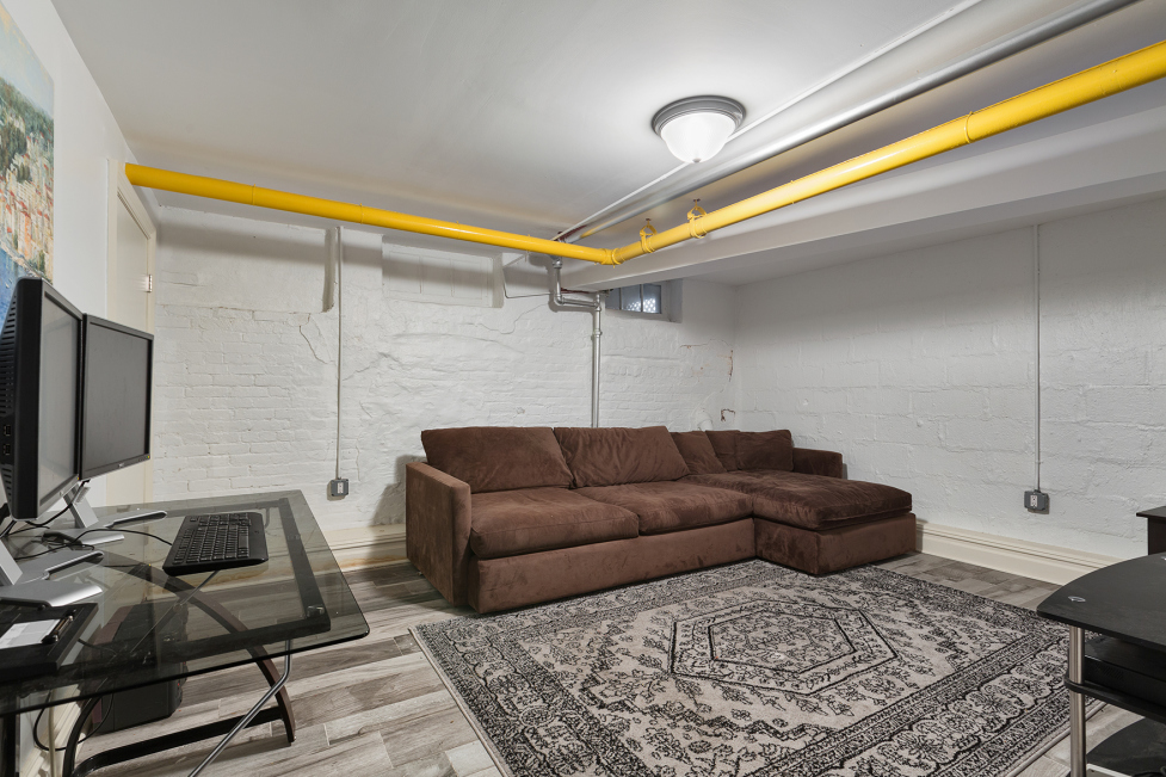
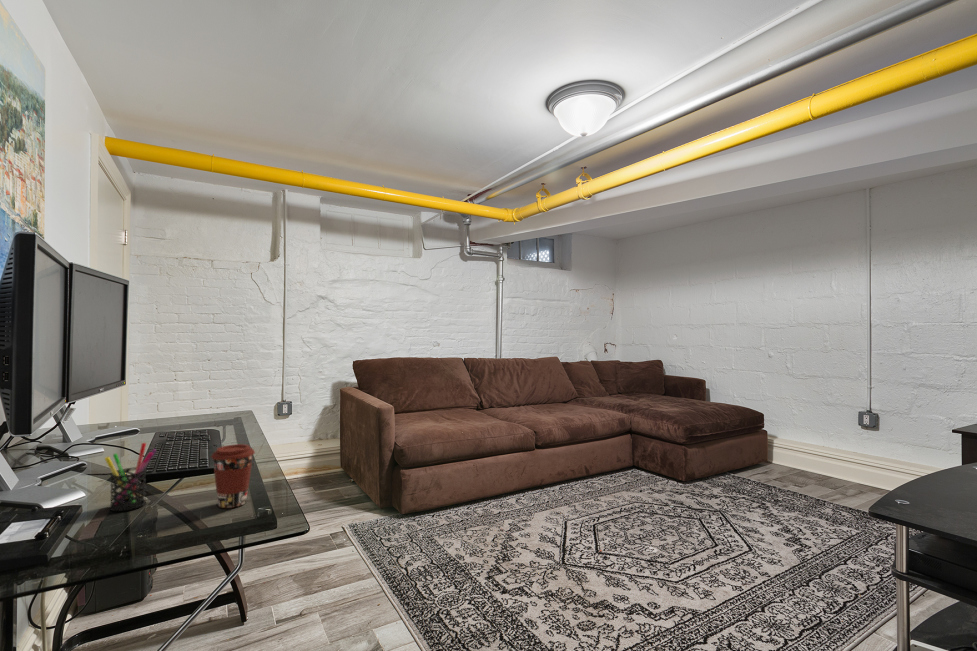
+ pen holder [104,442,158,512]
+ coffee cup [210,443,256,509]
